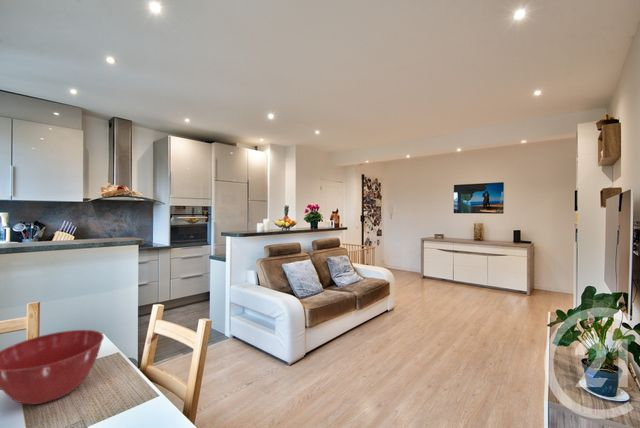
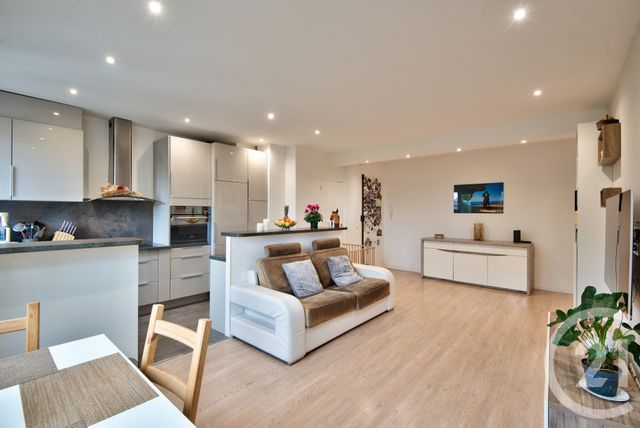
- mixing bowl [0,329,105,406]
